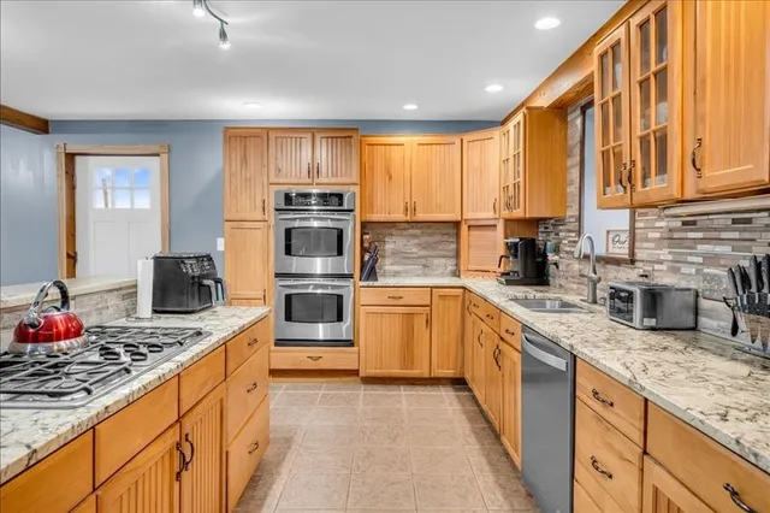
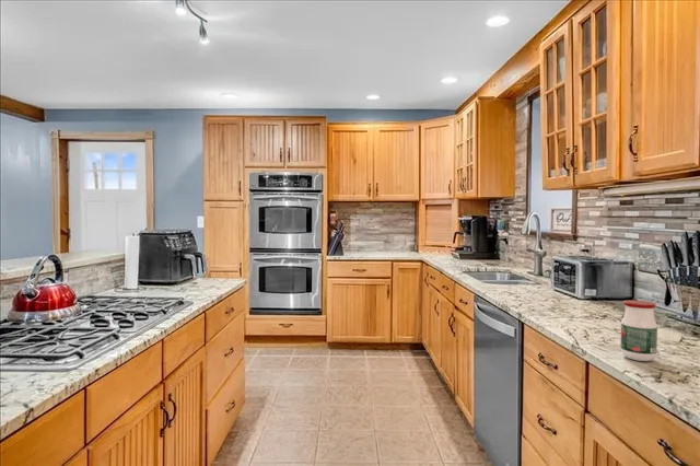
+ jar [619,299,658,362]
